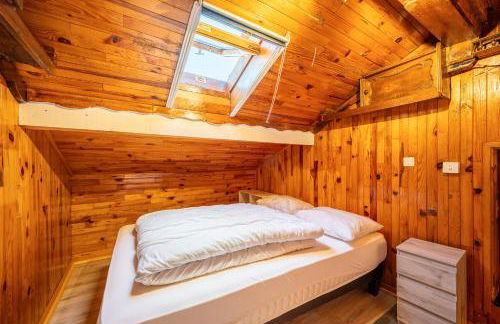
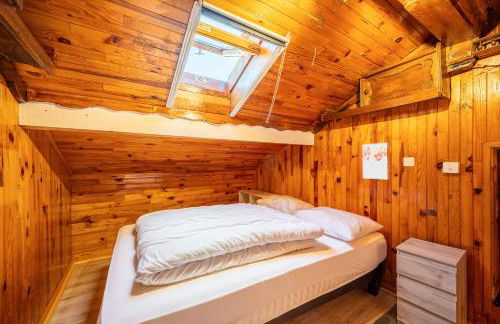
+ wall art [362,142,390,180]
